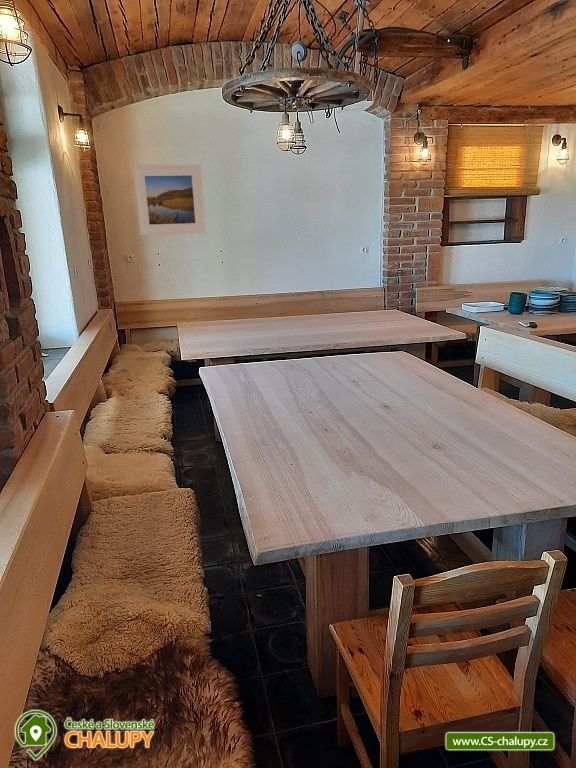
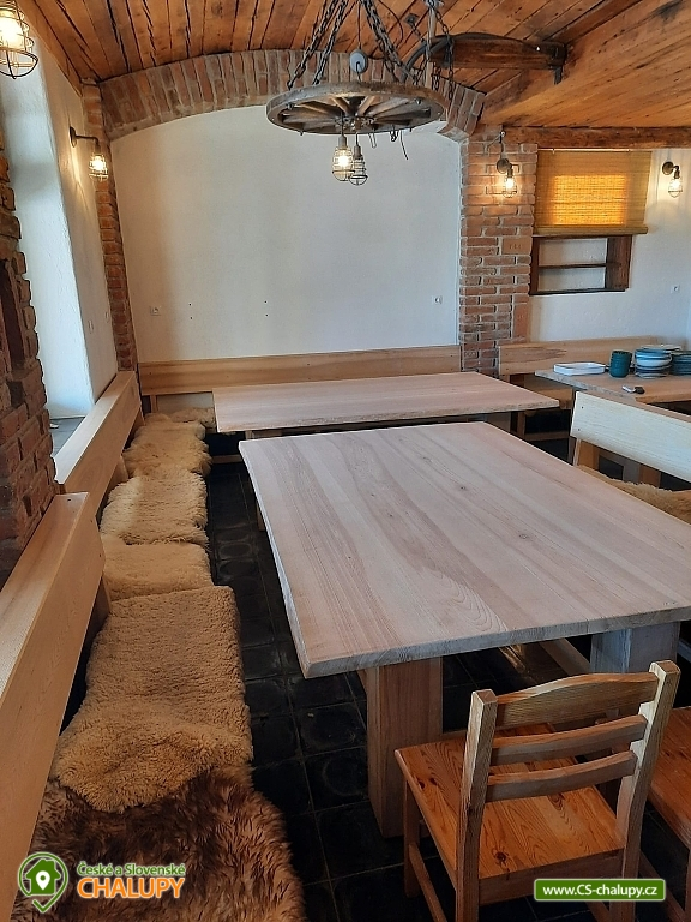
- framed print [132,164,207,236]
